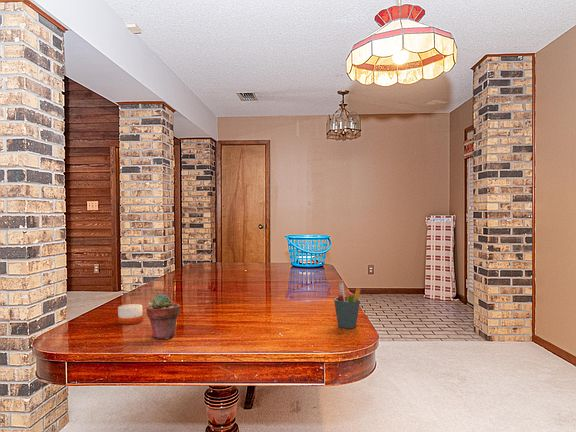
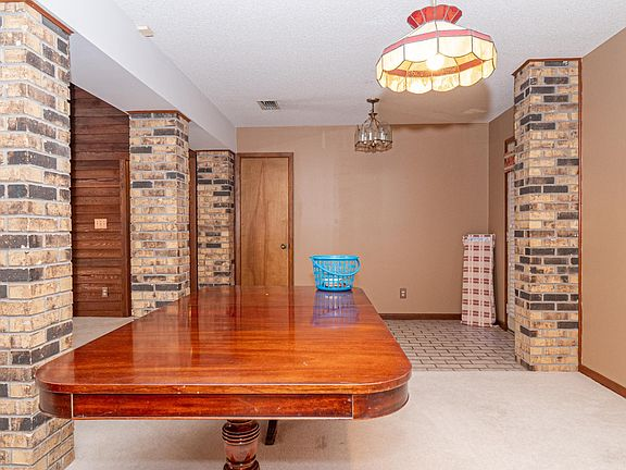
- candle [117,303,143,325]
- potted succulent [145,293,181,340]
- pen holder [333,282,362,329]
